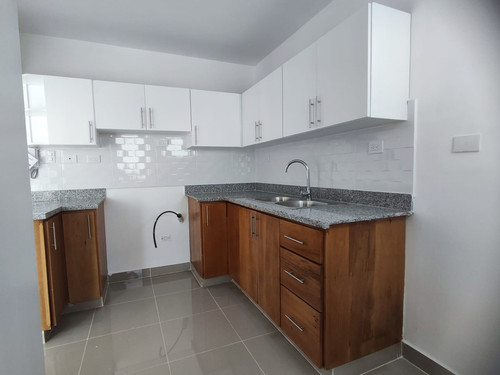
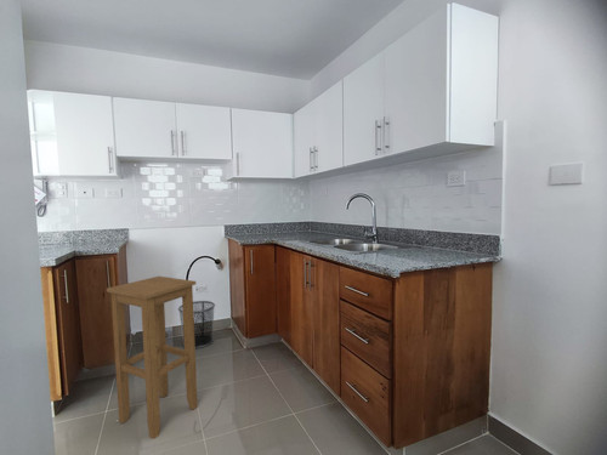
+ stool [106,275,199,440]
+ waste bin [177,300,216,349]
